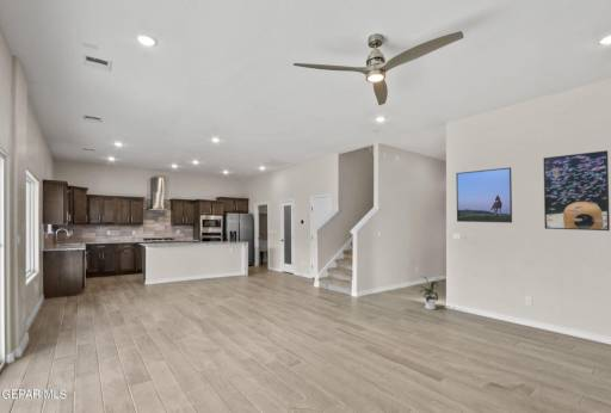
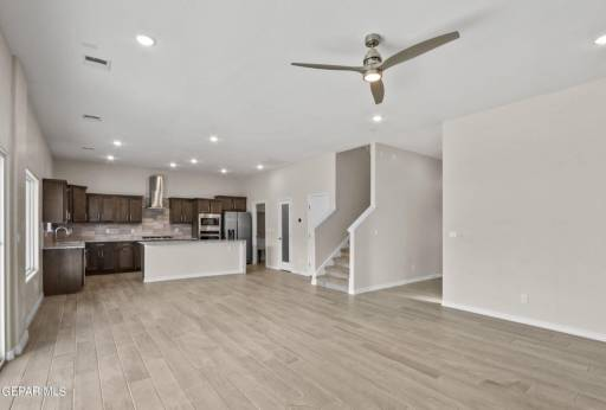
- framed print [542,149,611,232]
- house plant [412,275,440,310]
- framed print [455,166,513,224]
